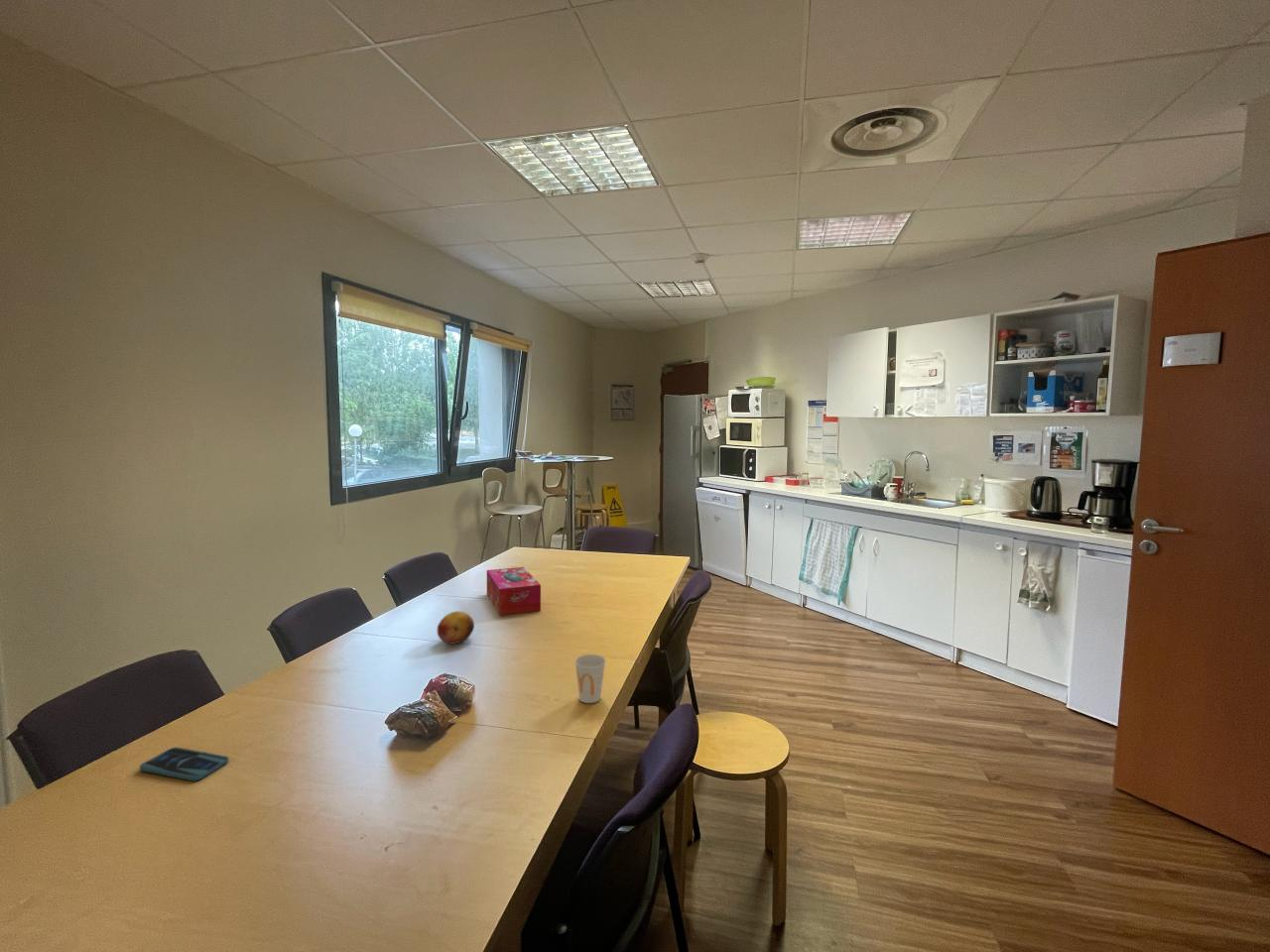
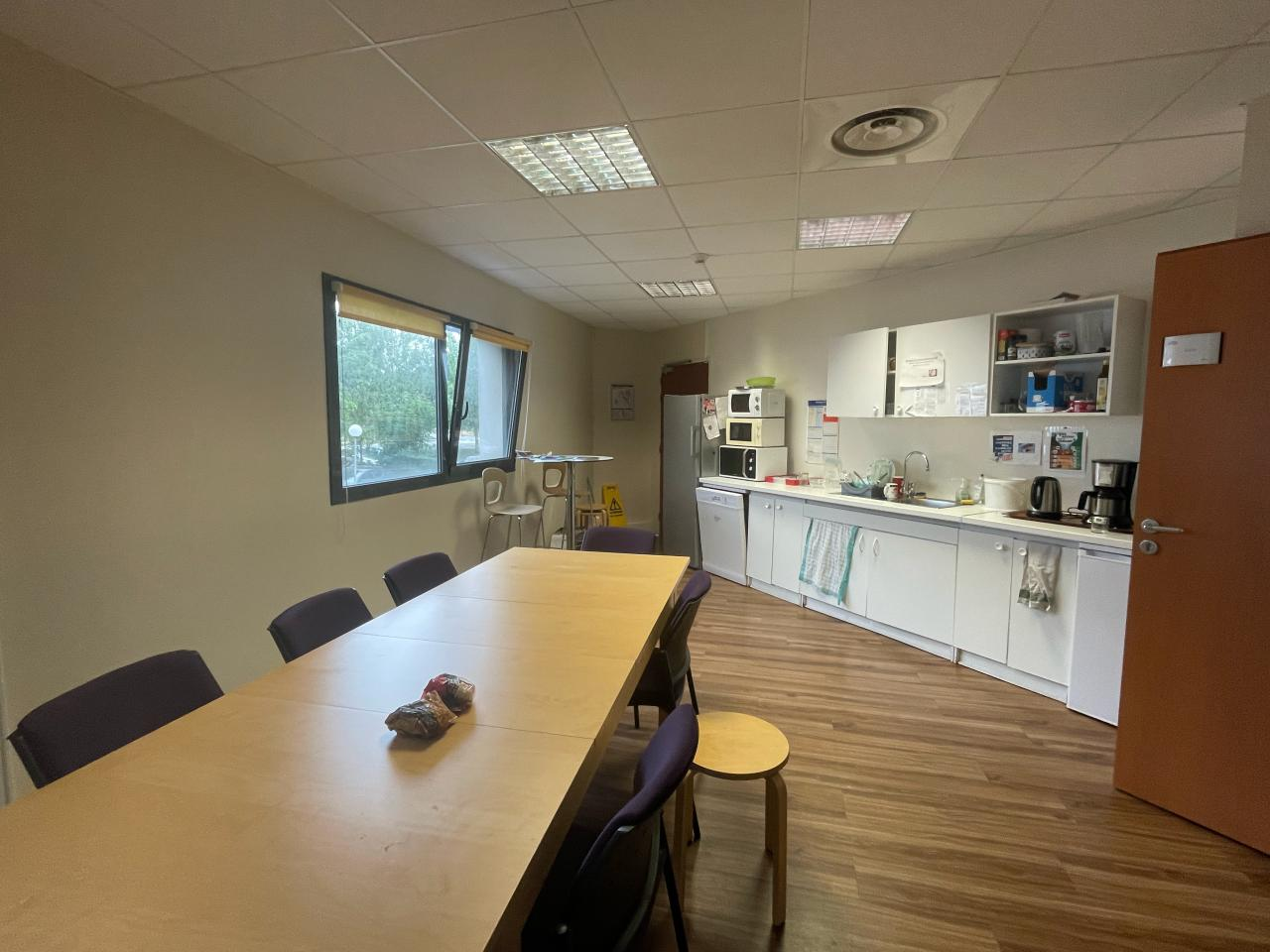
- cup [573,654,607,704]
- fruit [437,610,475,646]
- tissue box [486,566,542,617]
- smartphone [139,746,230,782]
